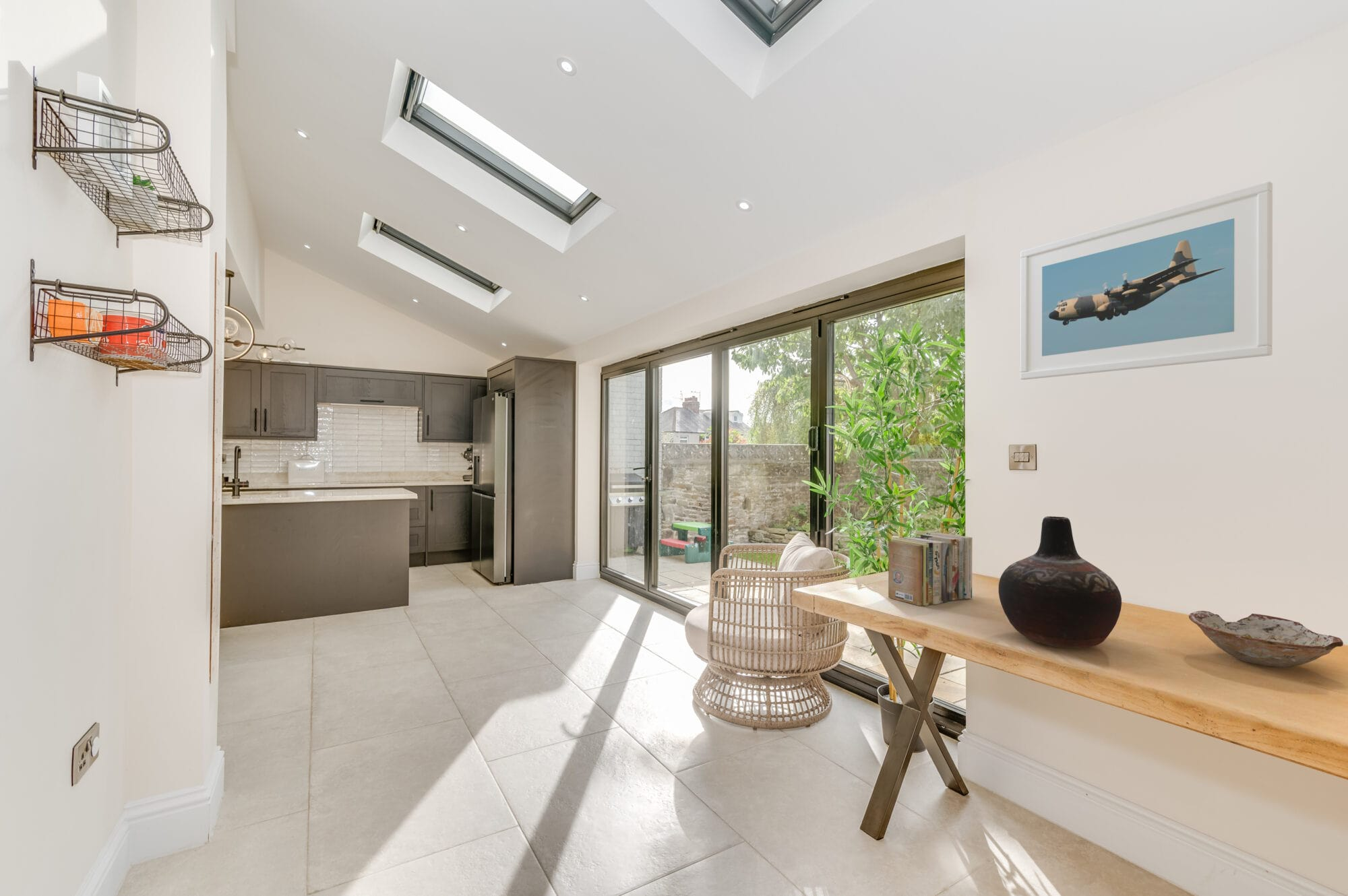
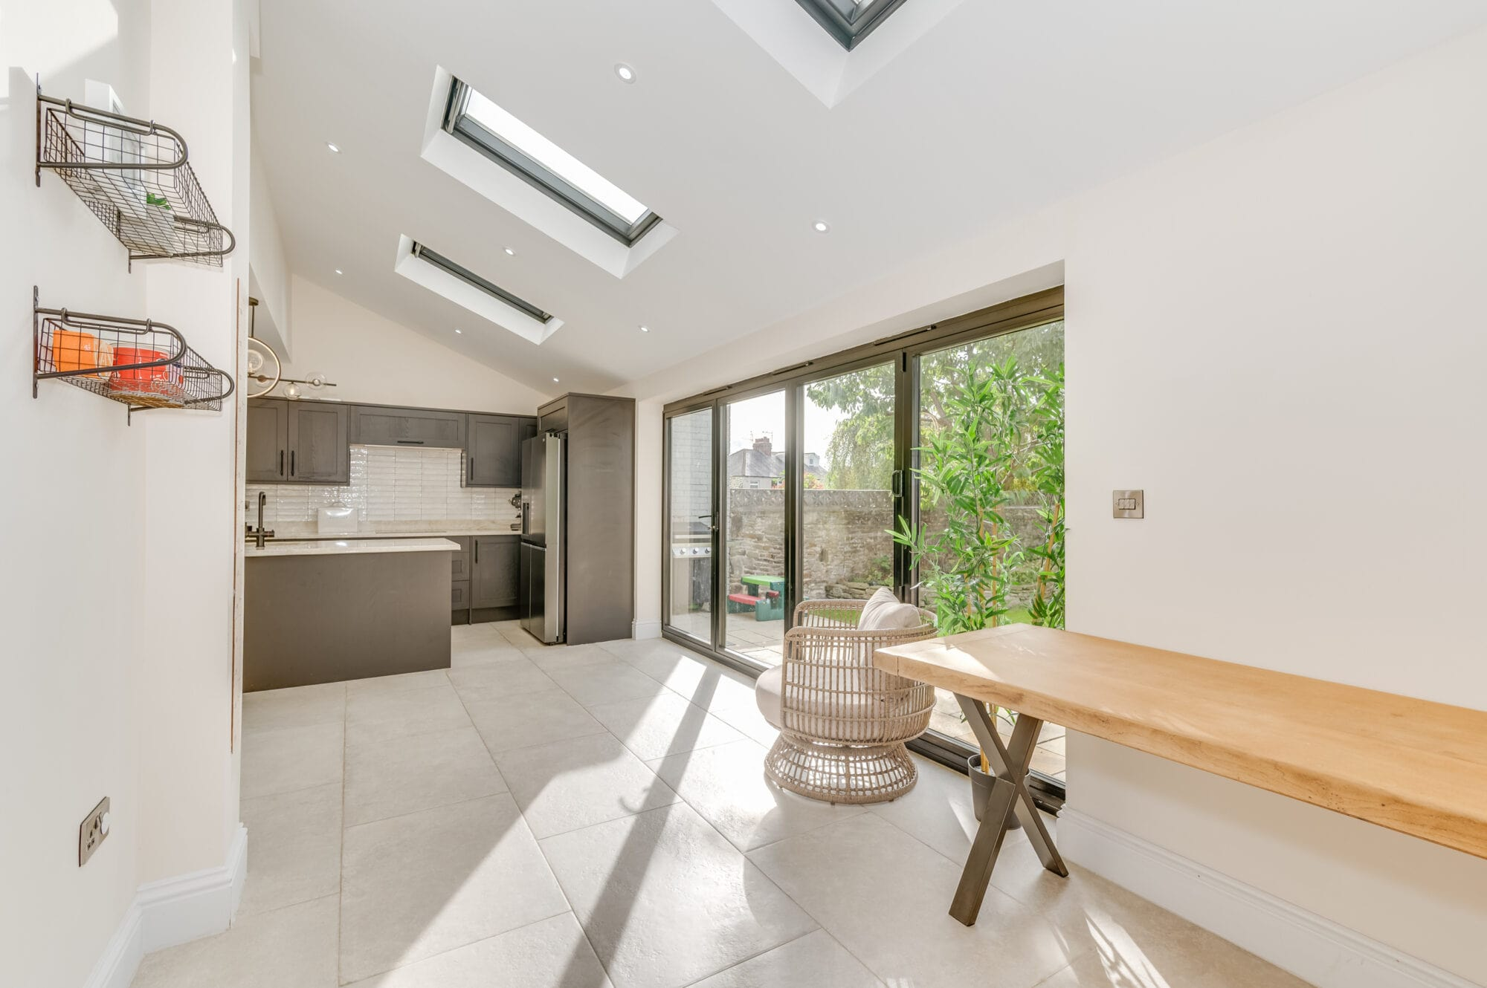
- vase [998,515,1122,648]
- bowl [1188,610,1344,668]
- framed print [1020,181,1273,381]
- books [888,532,973,606]
